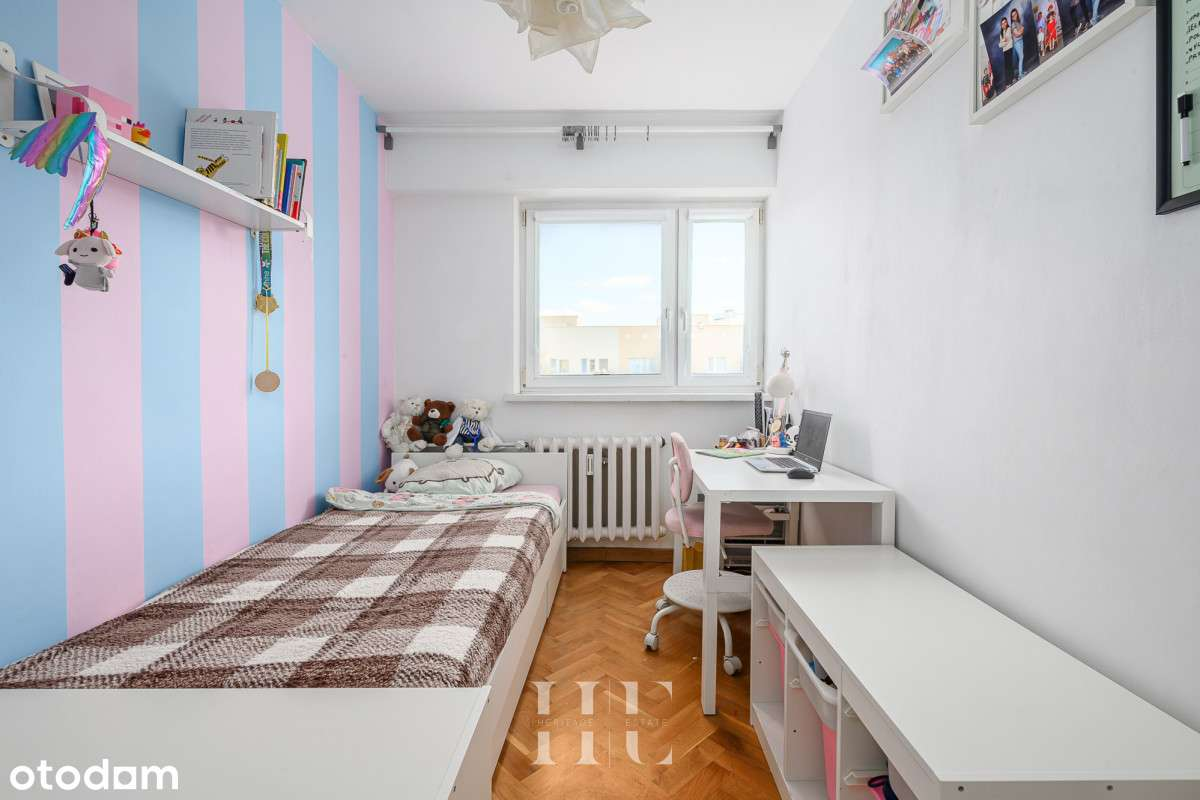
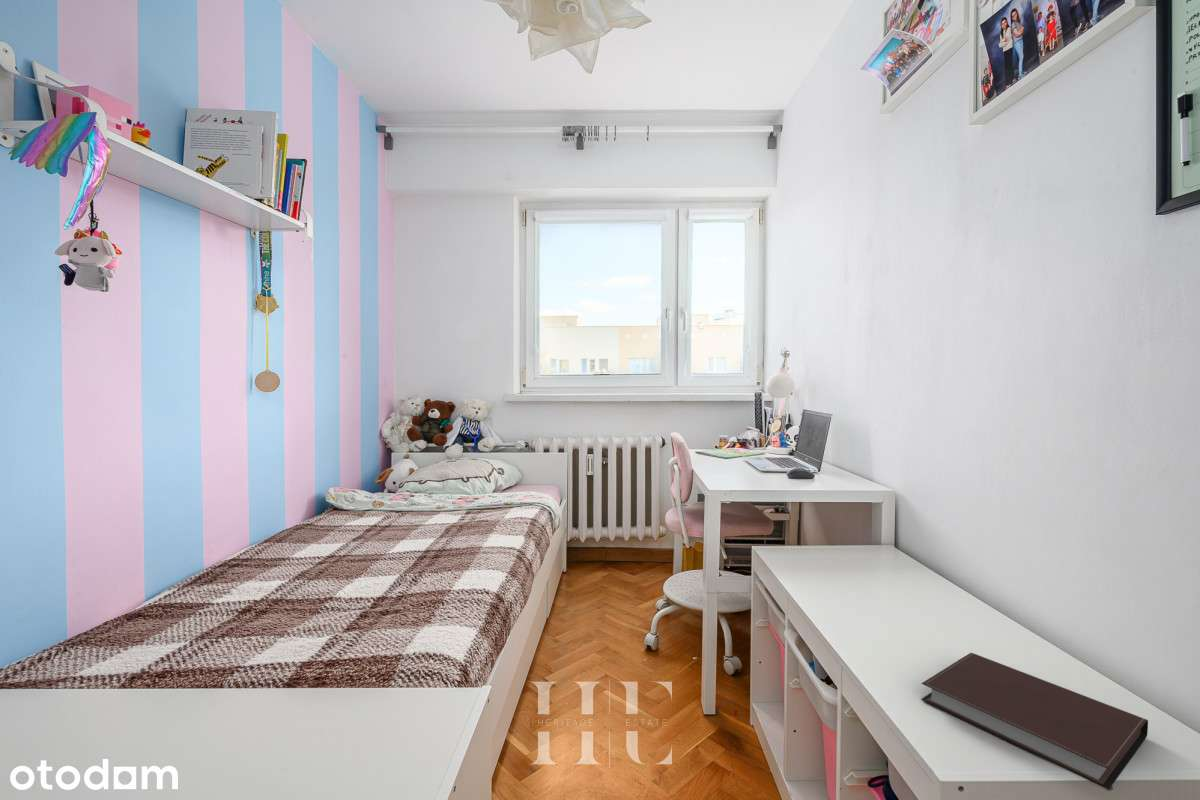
+ notebook [920,652,1149,791]
